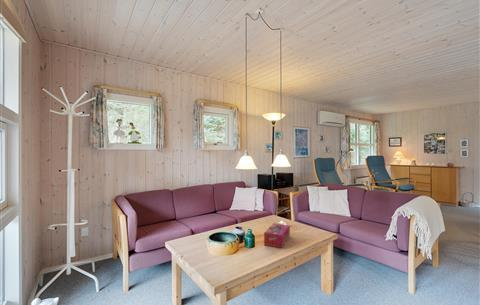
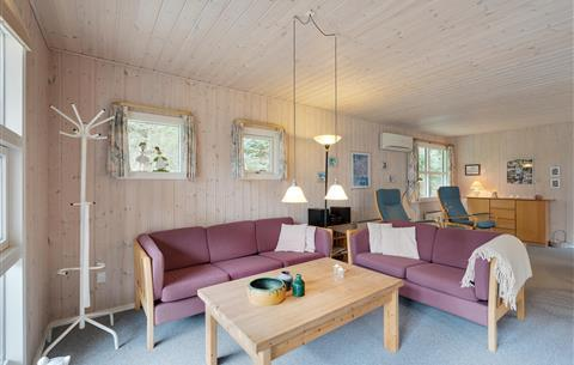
- tissue box [263,222,291,249]
